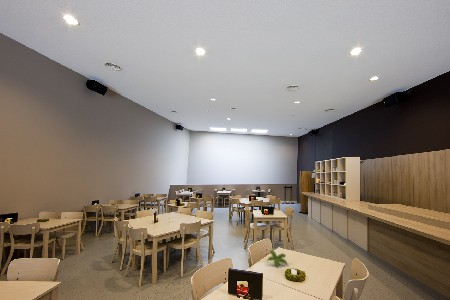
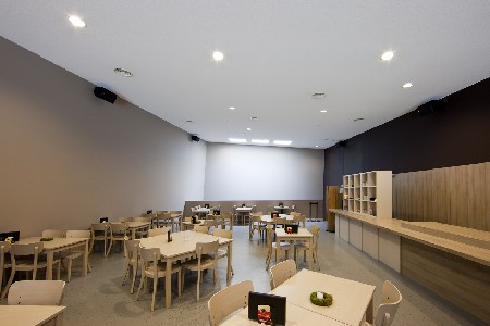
- plant [266,249,289,268]
